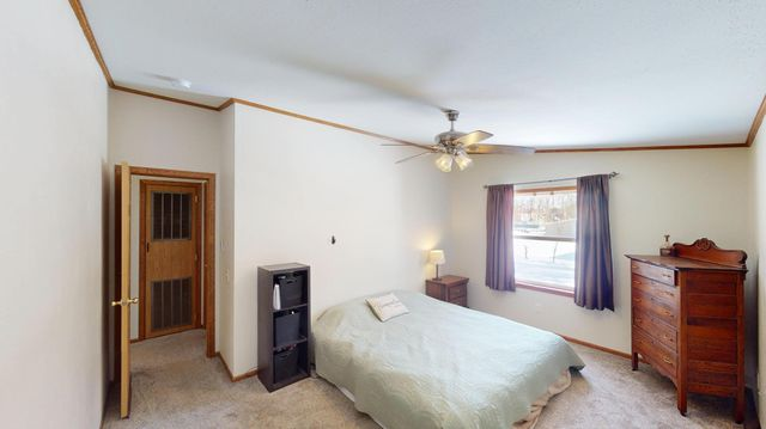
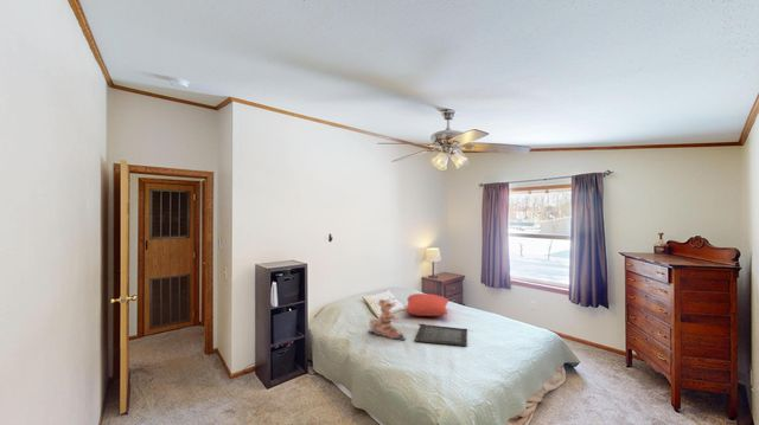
+ teddy bear [369,298,407,341]
+ serving tray [414,323,468,348]
+ cushion [403,292,449,317]
